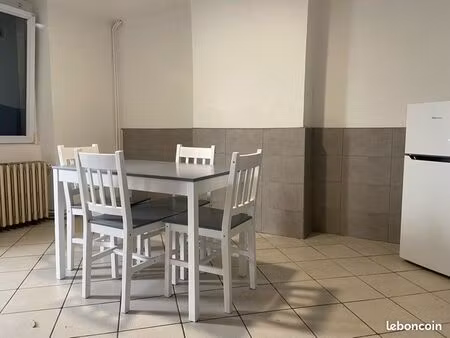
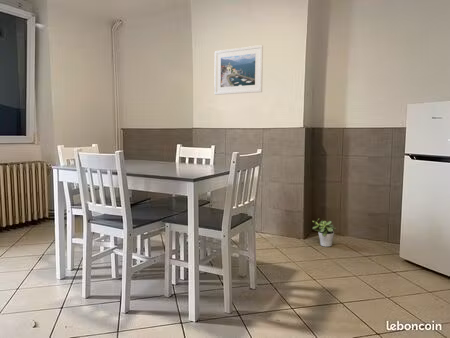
+ potted plant [311,218,337,248]
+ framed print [213,44,264,96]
